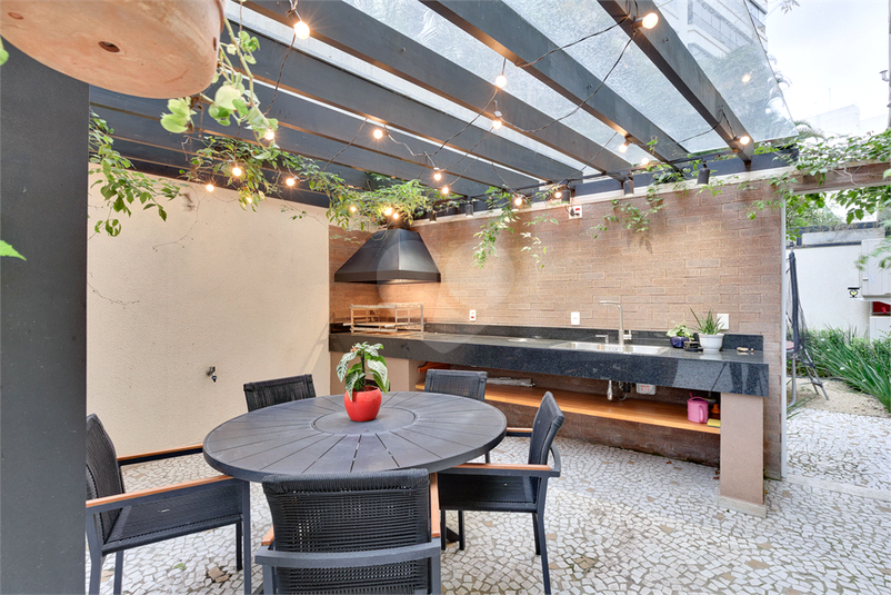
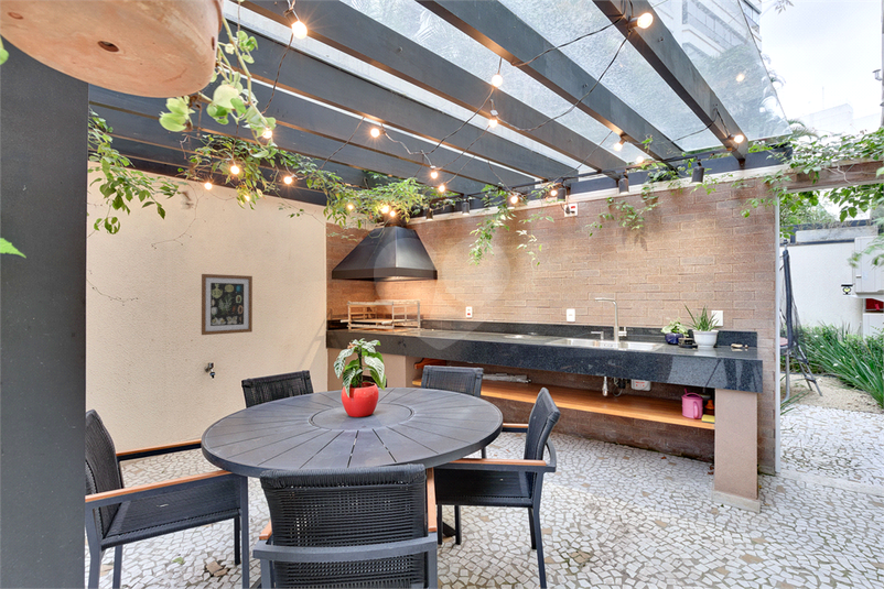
+ wall art [201,273,254,336]
